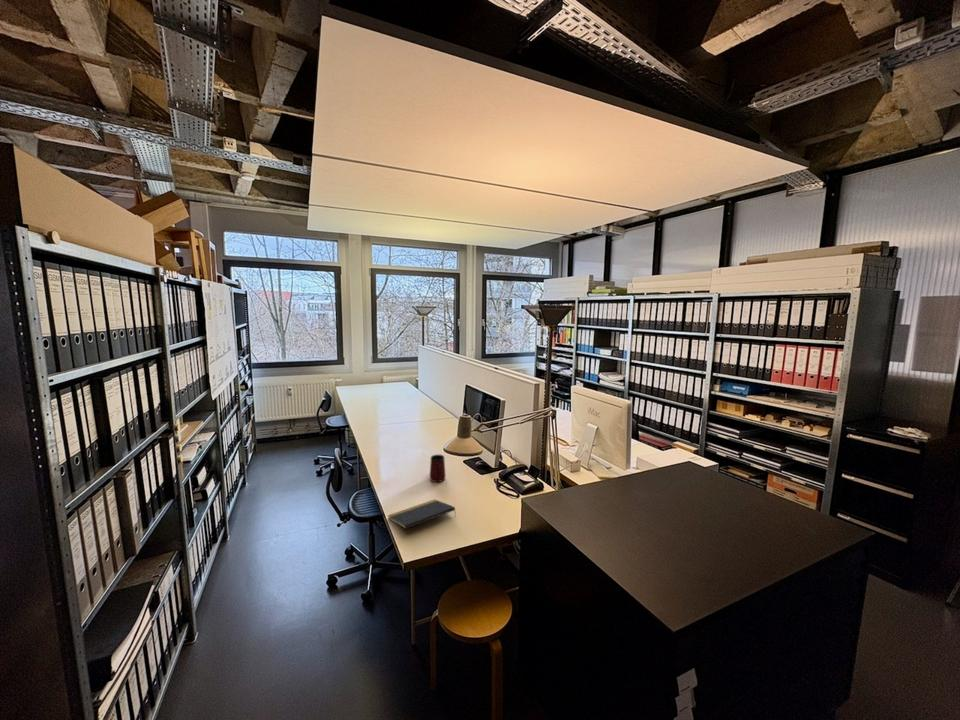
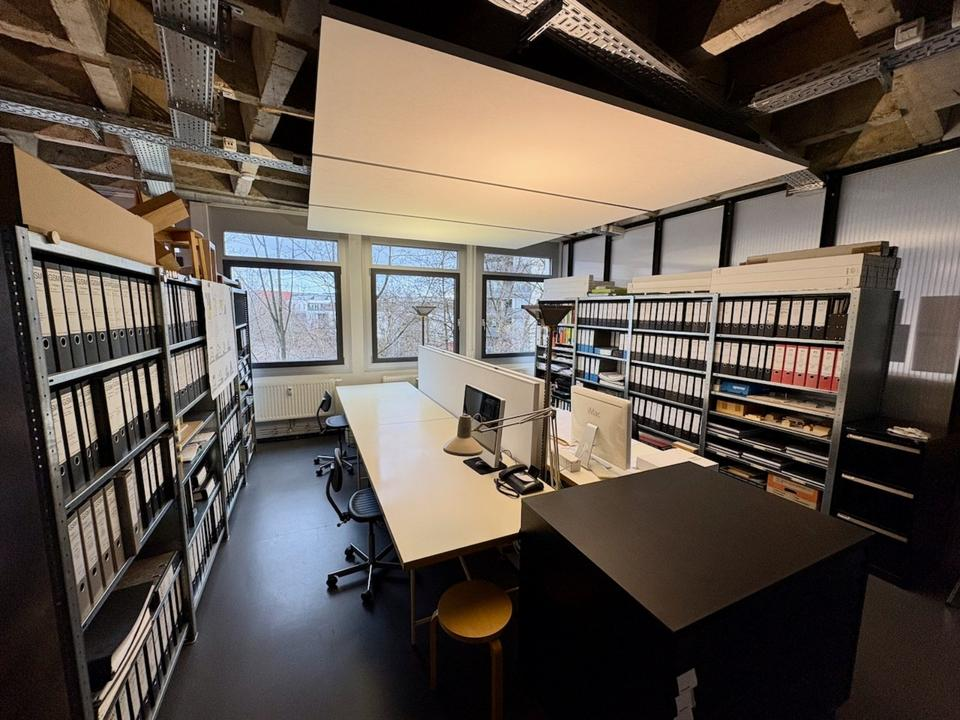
- mug [429,454,447,483]
- notepad [387,499,457,530]
